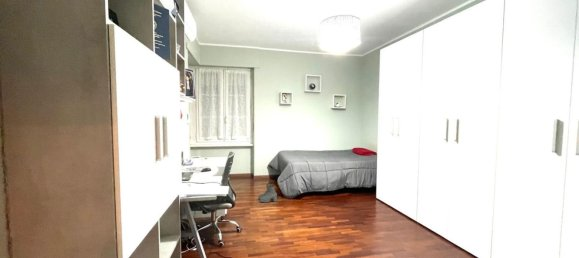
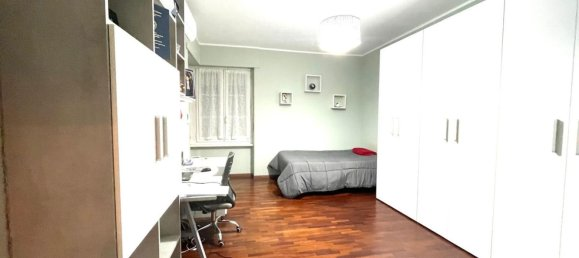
- boots [257,183,278,204]
